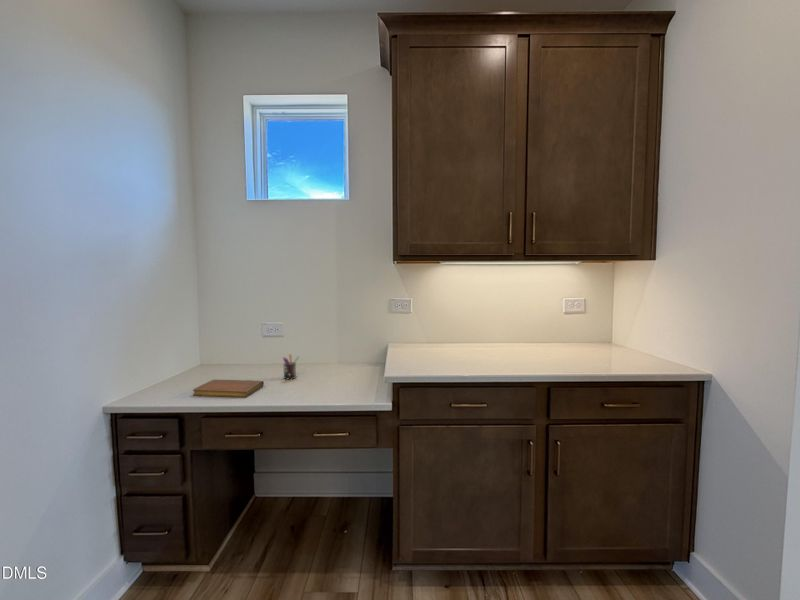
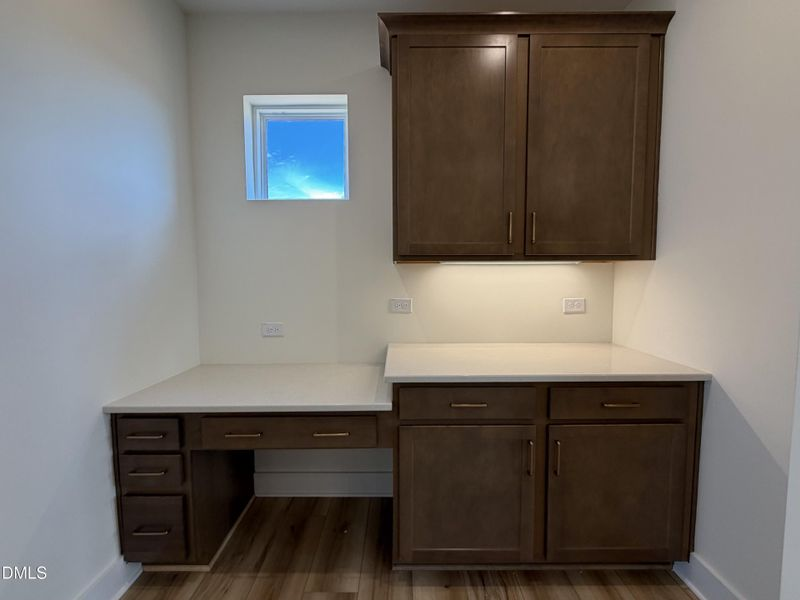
- pen holder [282,353,300,380]
- notebook [192,379,265,398]
